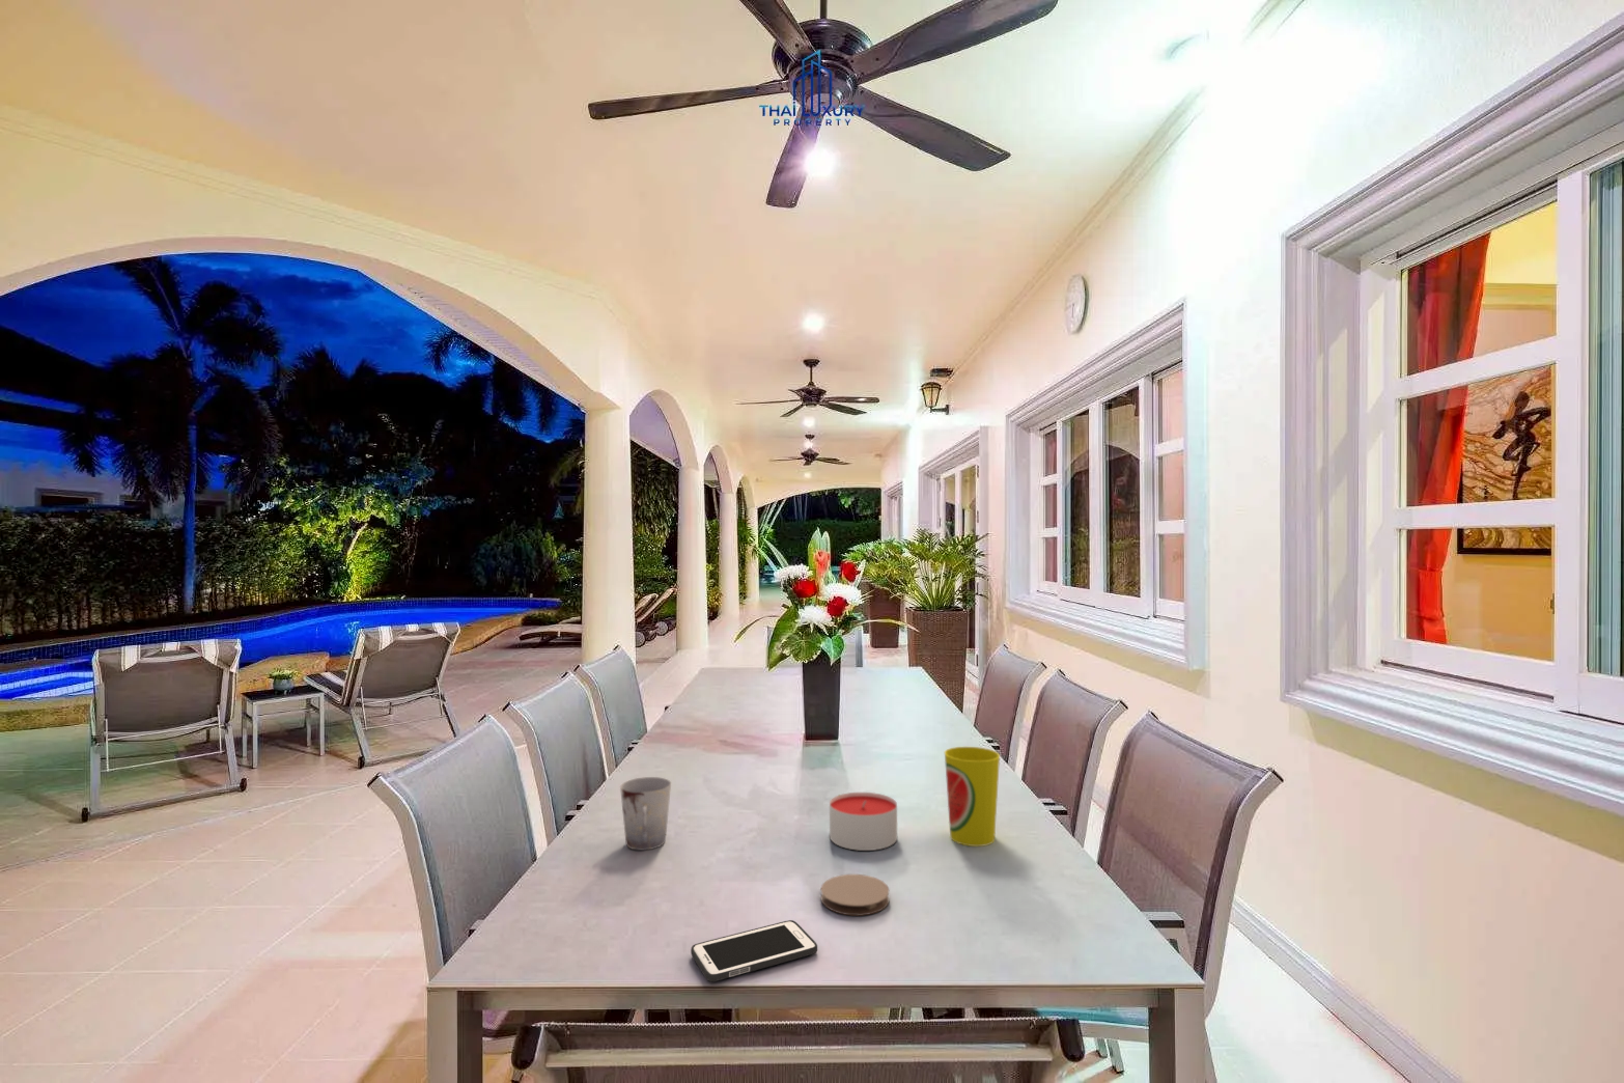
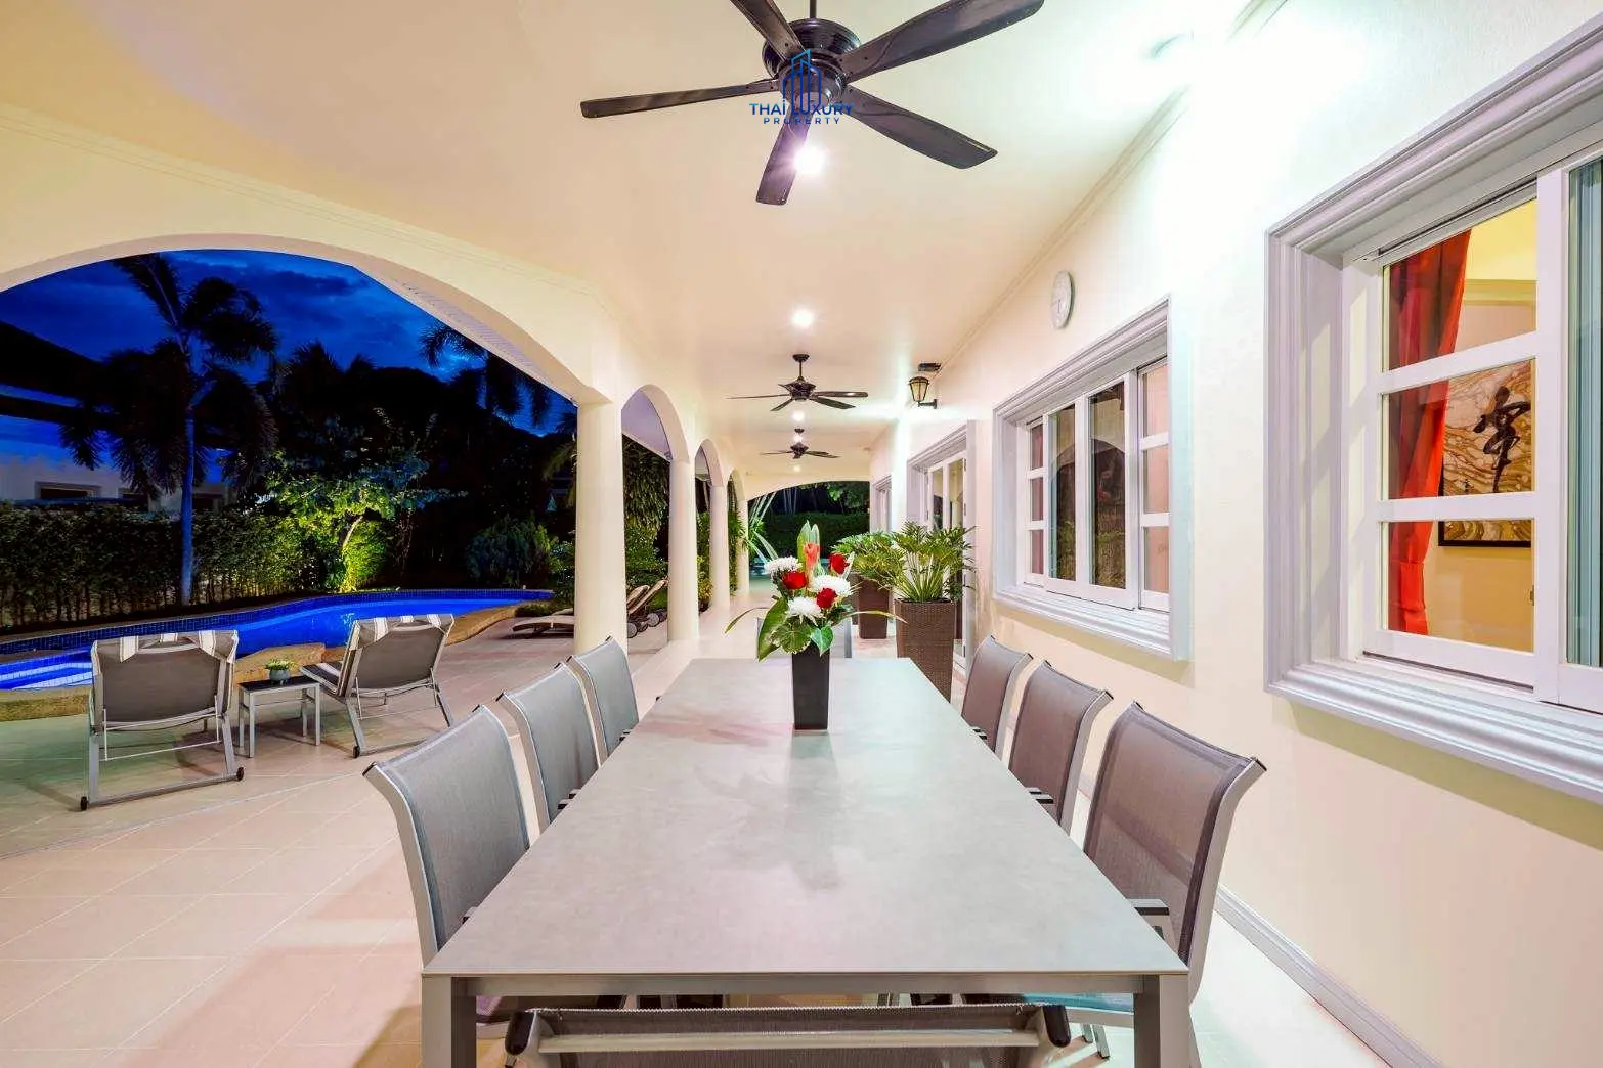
- cup [619,776,672,852]
- candle [829,792,898,852]
- coaster [820,874,891,917]
- cup [944,746,1000,847]
- cell phone [690,919,818,983]
